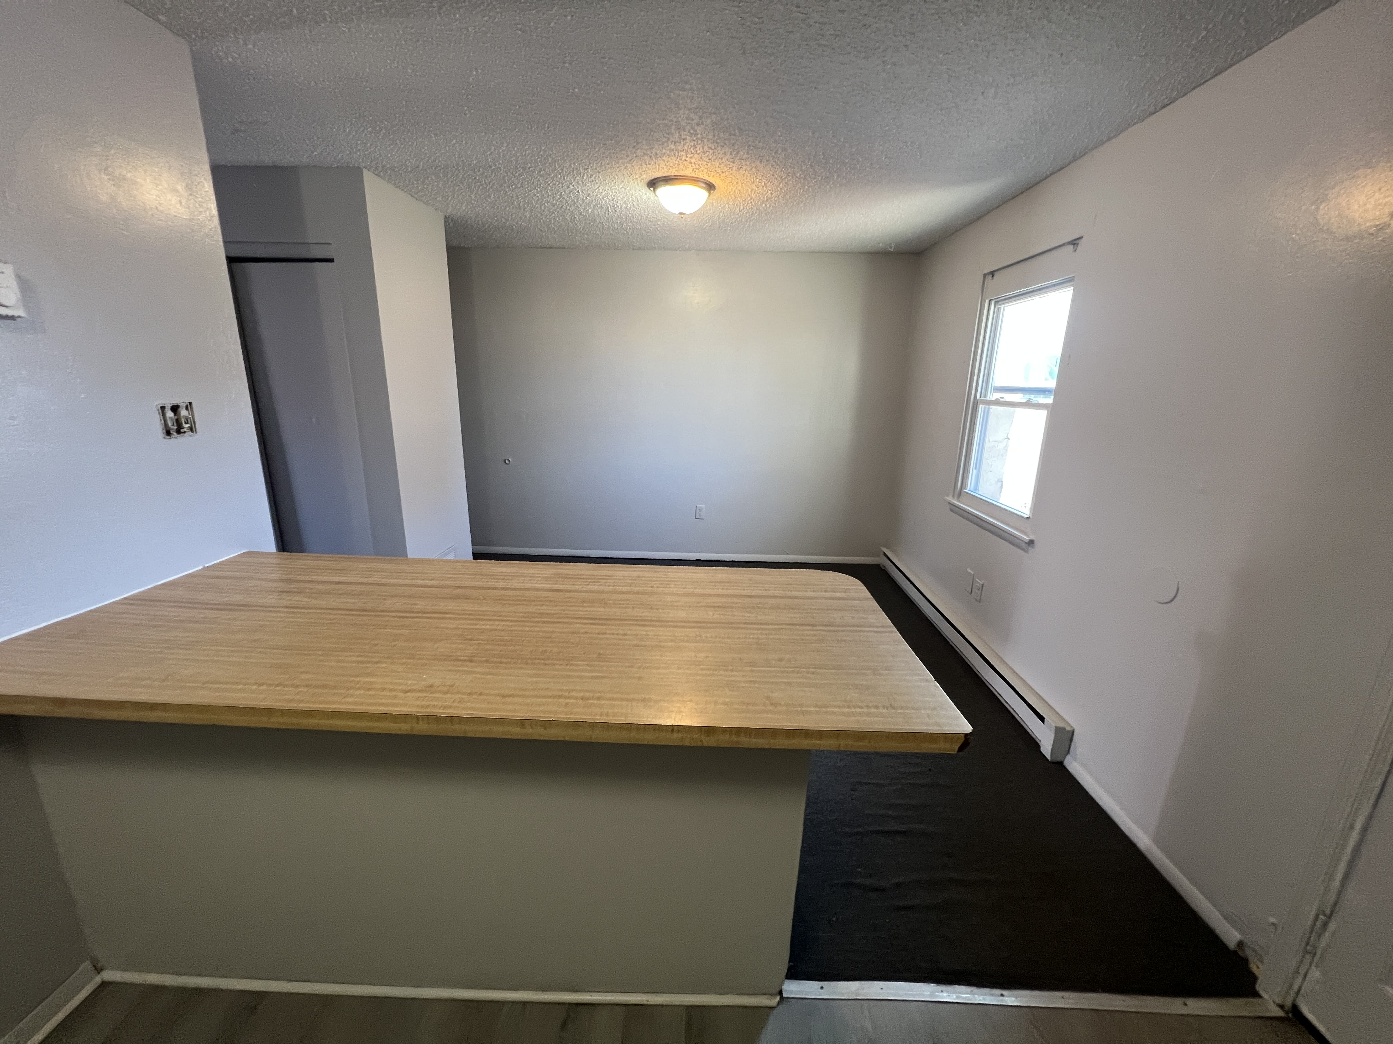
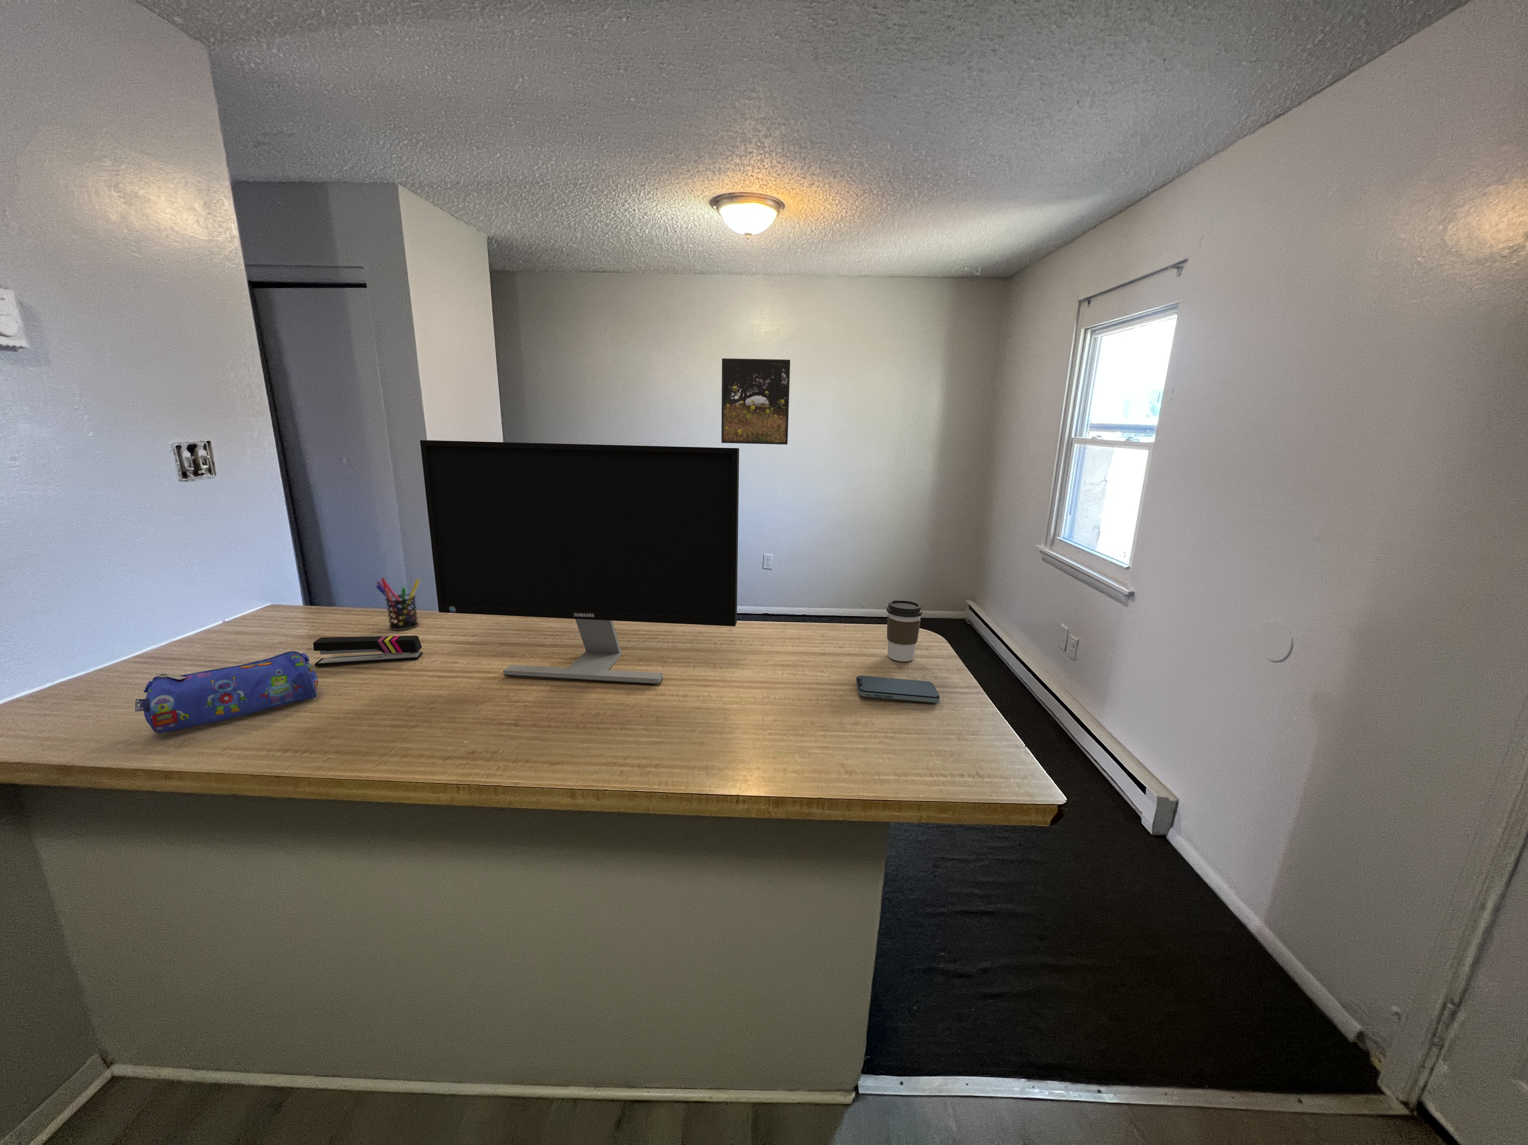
+ pen holder [375,577,420,630]
+ monitor [420,440,740,684]
+ smartphone [855,675,940,704]
+ stapler [313,635,422,666]
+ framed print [721,358,790,445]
+ pencil case [135,651,319,734]
+ coffee cup [887,600,923,662]
